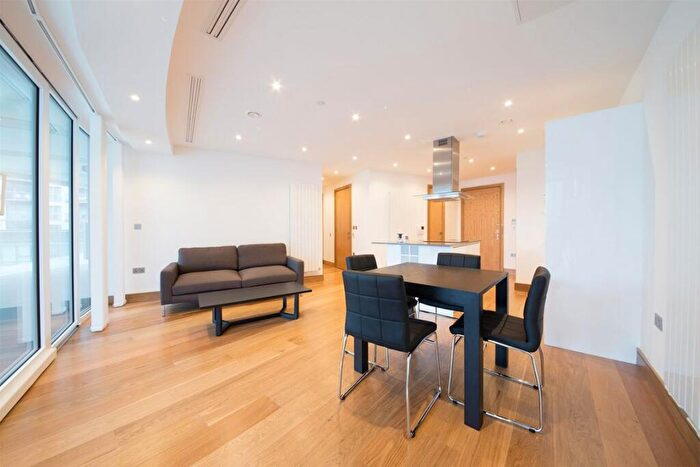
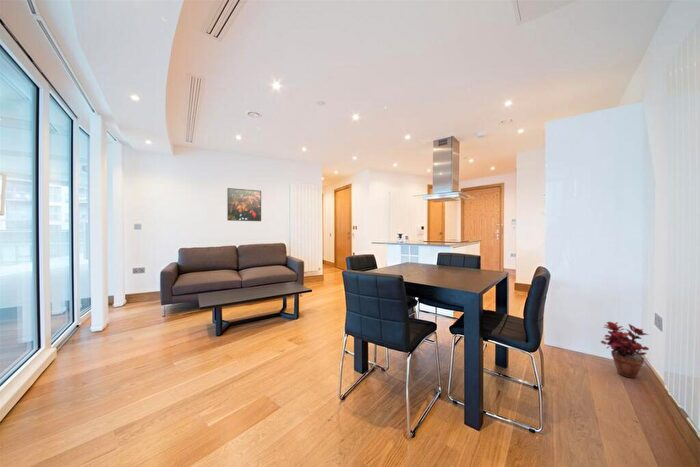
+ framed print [226,187,262,222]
+ potted plant [600,321,650,379]
